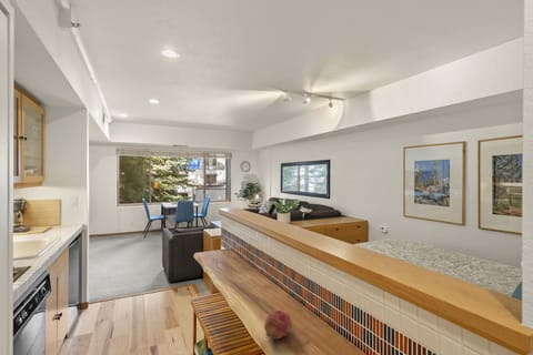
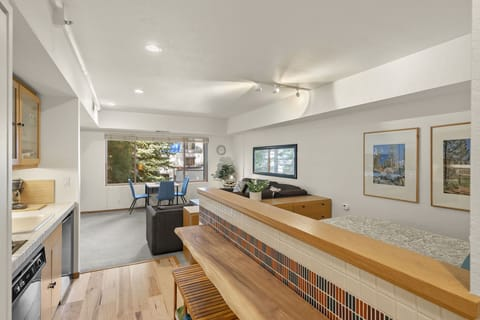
- fruit [263,310,293,341]
